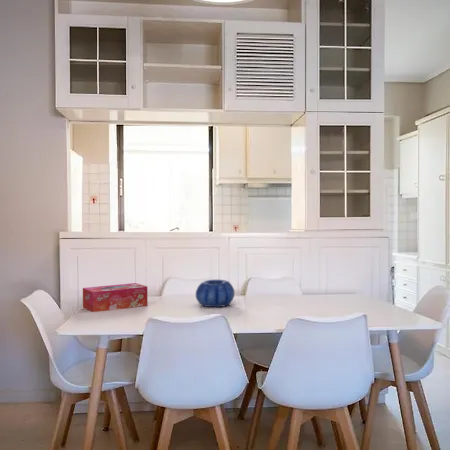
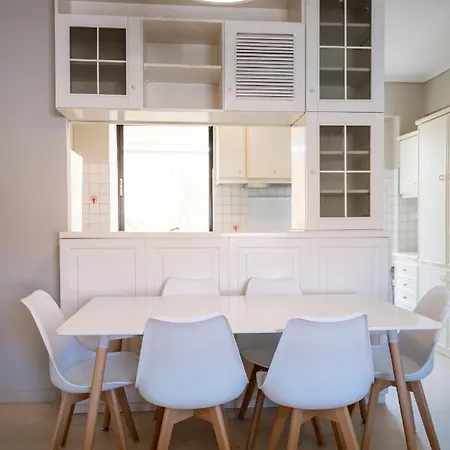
- tissue box [82,282,149,313]
- decorative bowl [195,279,236,308]
